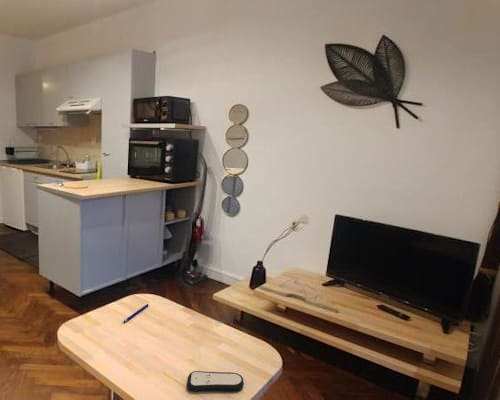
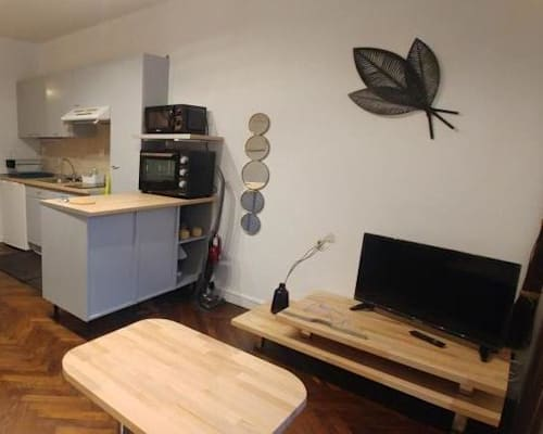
- remote control [186,370,245,393]
- pen [123,303,150,323]
